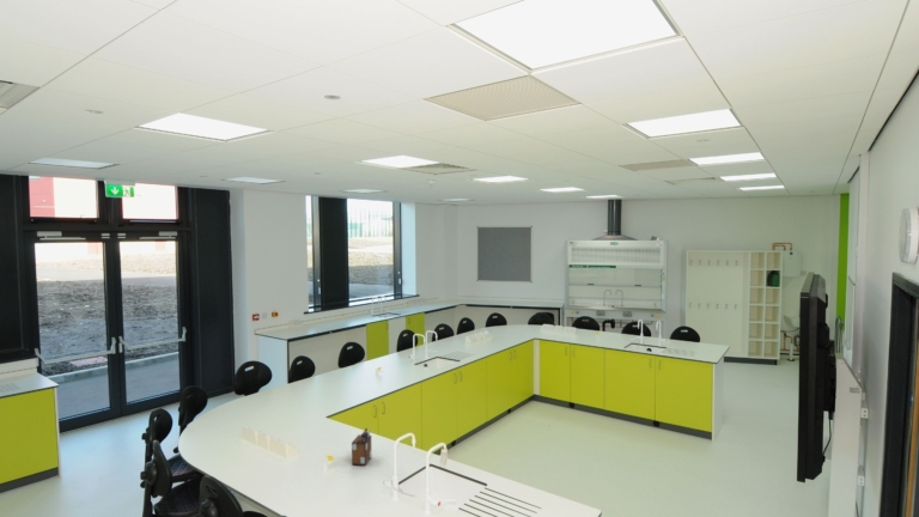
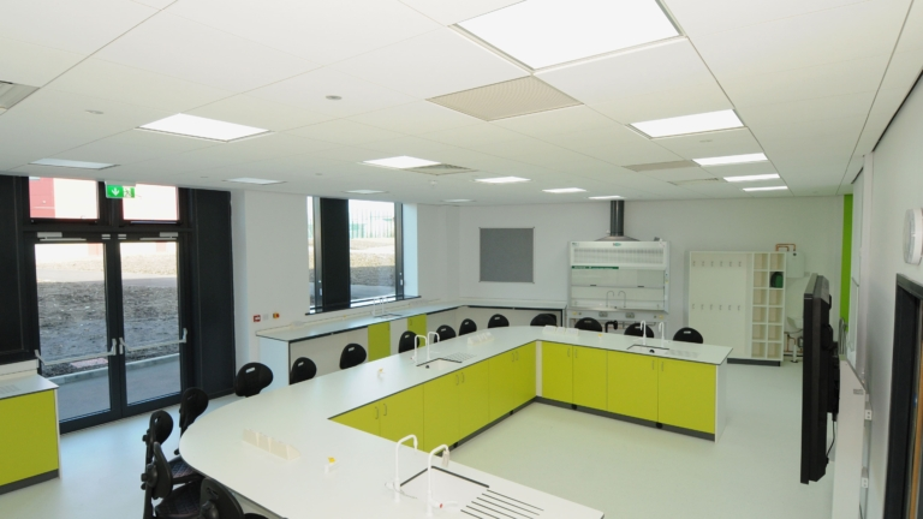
- desk organizer [351,427,372,467]
